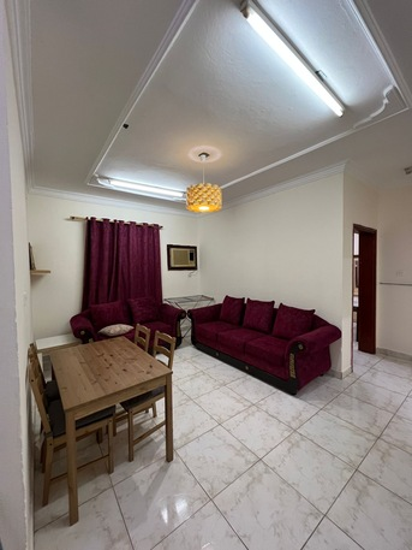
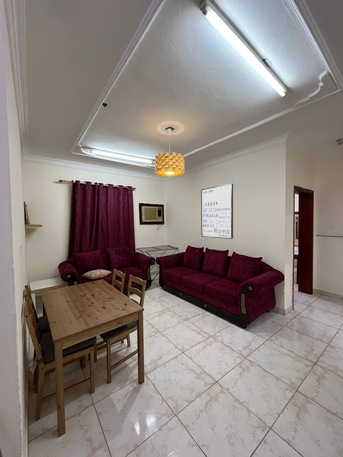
+ wall art [200,183,234,240]
